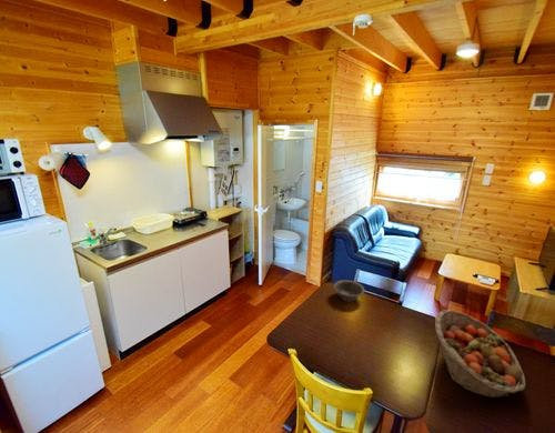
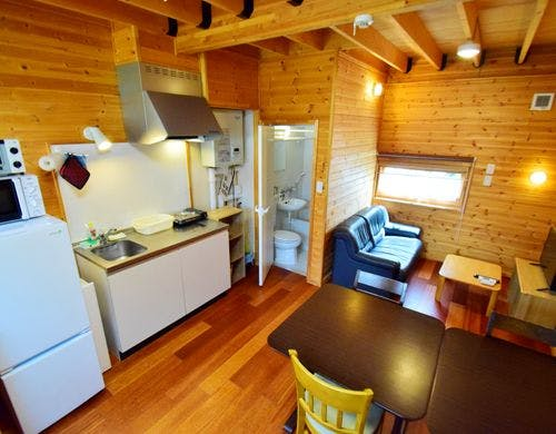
- fruit basket [434,309,526,399]
- decorative bowl [332,279,366,303]
